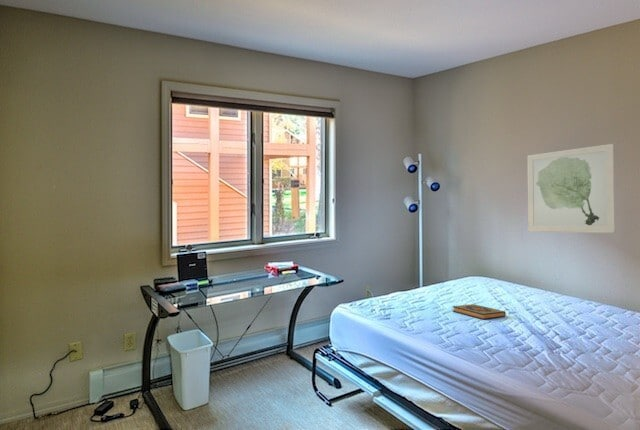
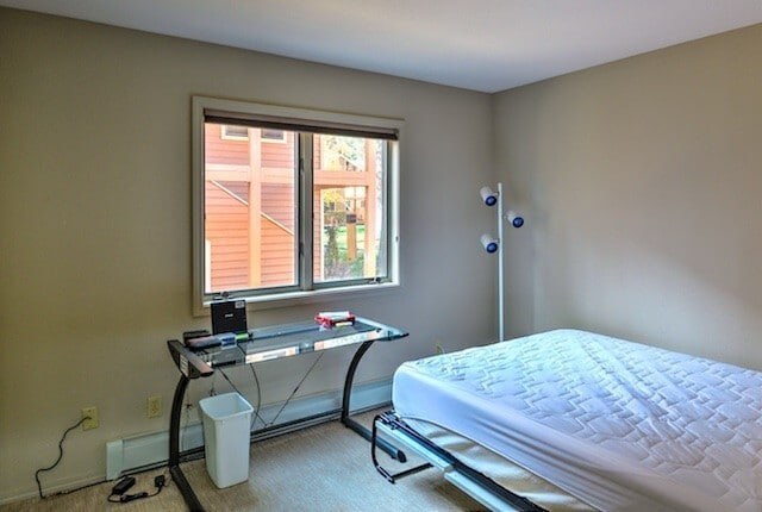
- hardback book [452,303,507,321]
- wall art [526,143,616,234]
